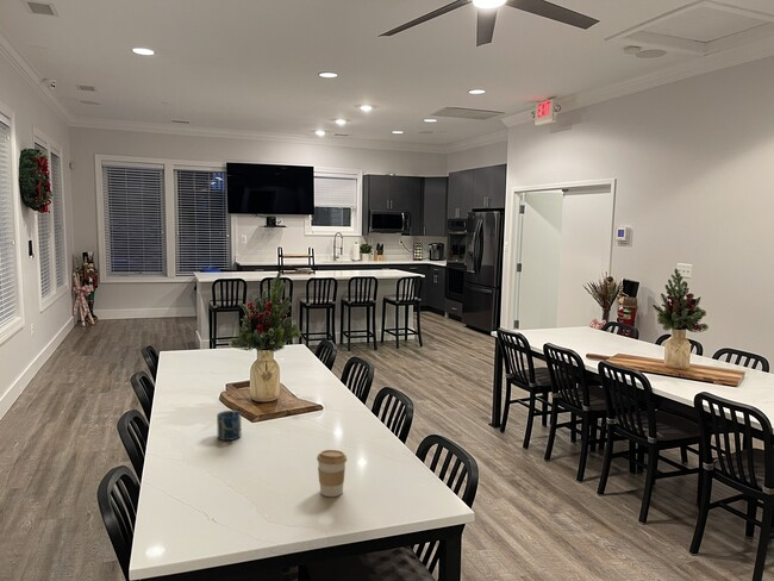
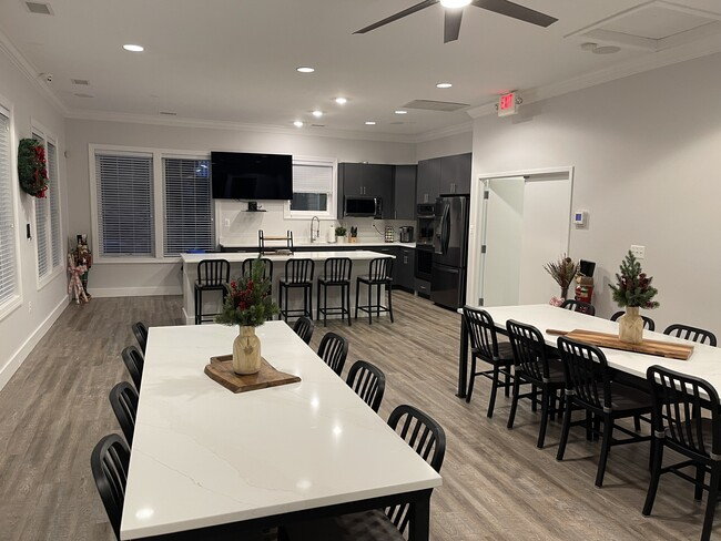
- coffee cup [316,449,348,498]
- cup [216,410,242,442]
